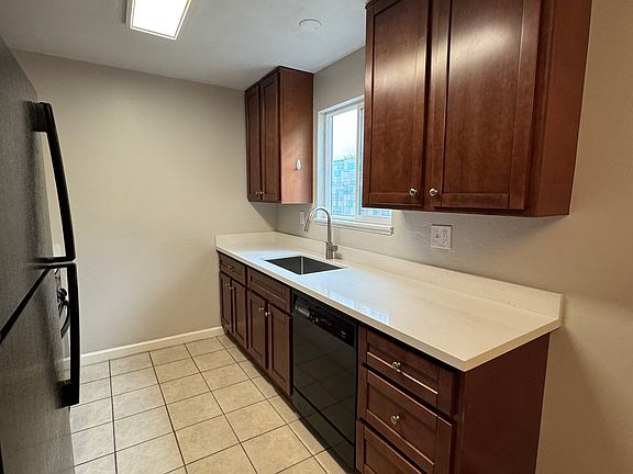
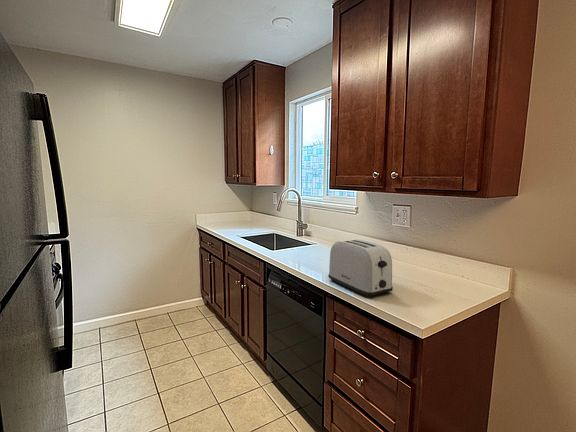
+ toaster [327,238,394,298]
